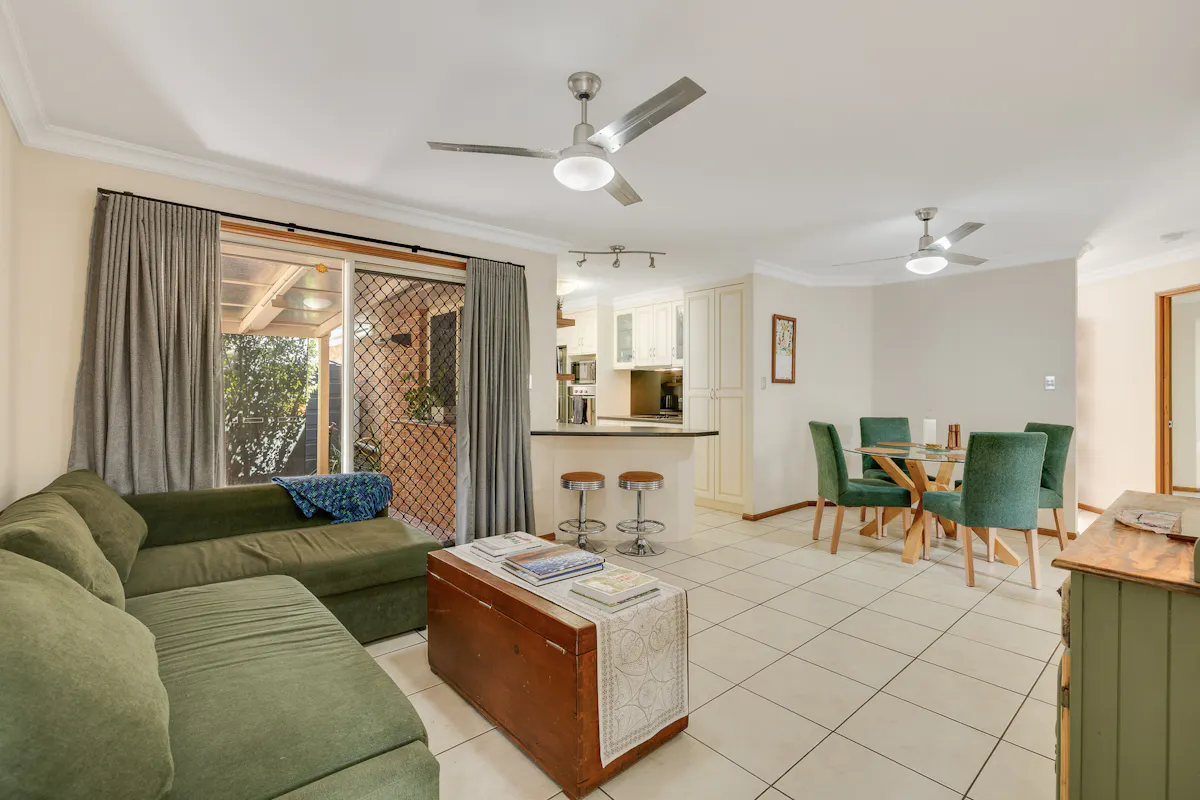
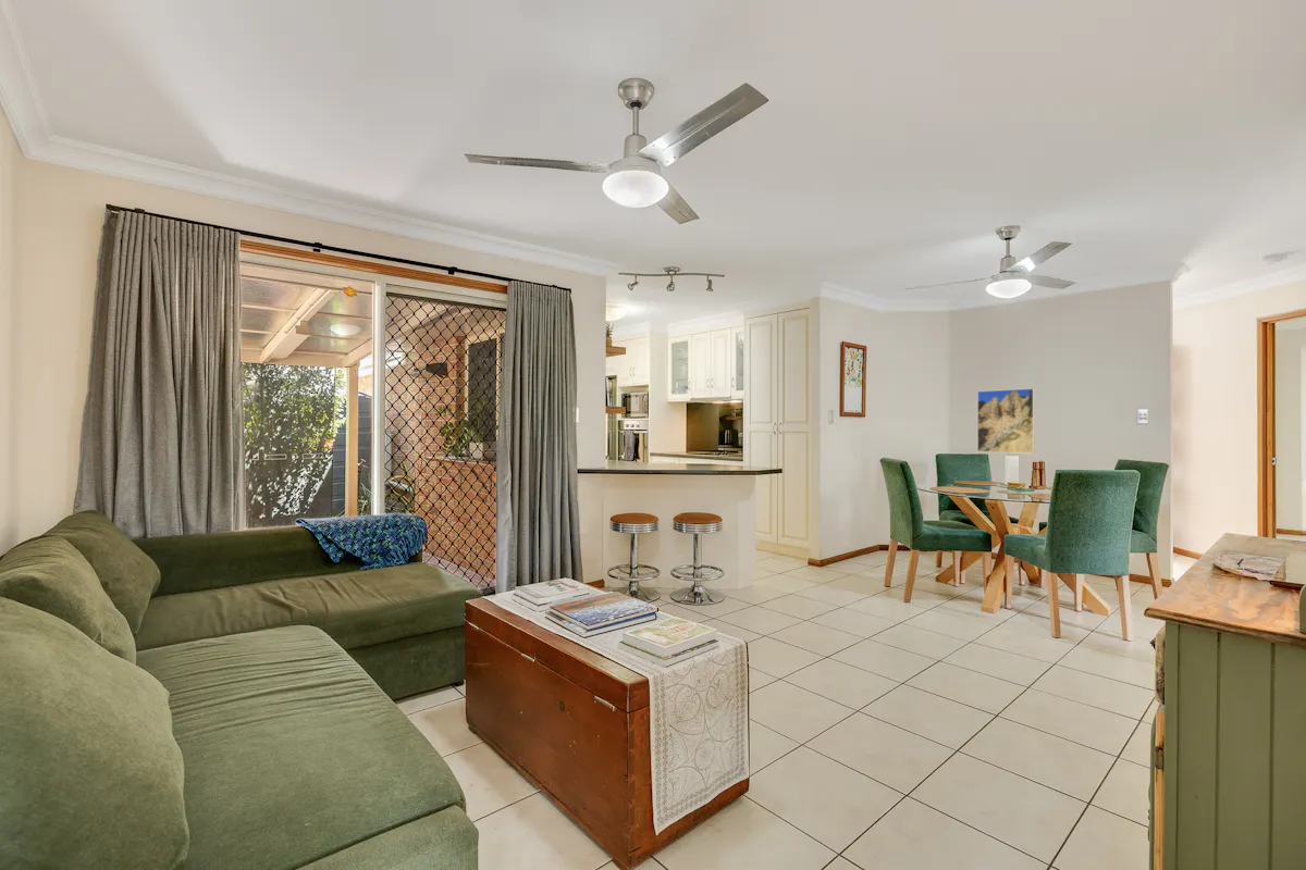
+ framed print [976,387,1036,455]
